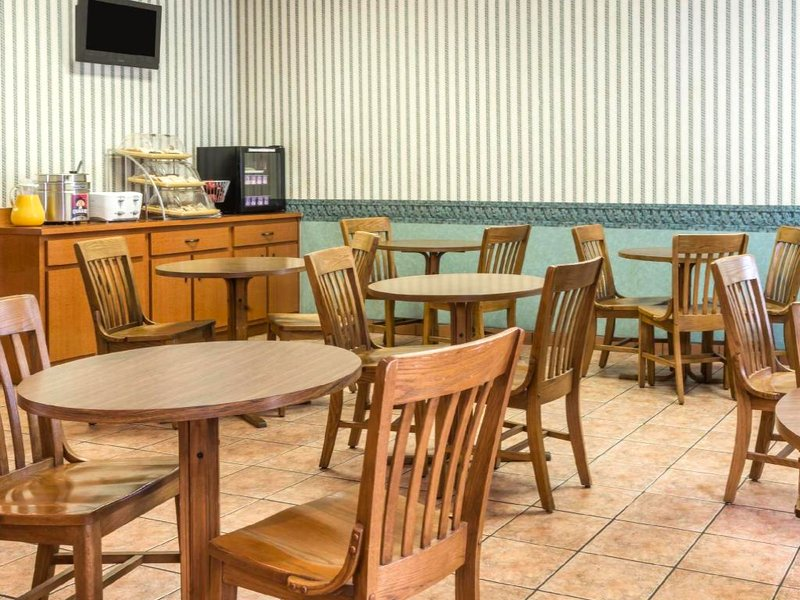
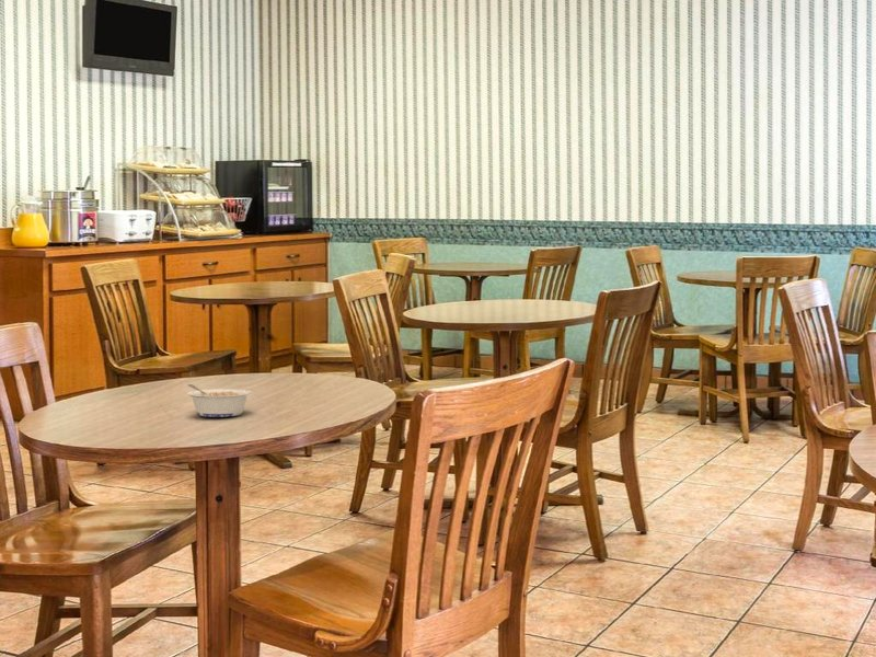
+ legume [186,383,253,418]
